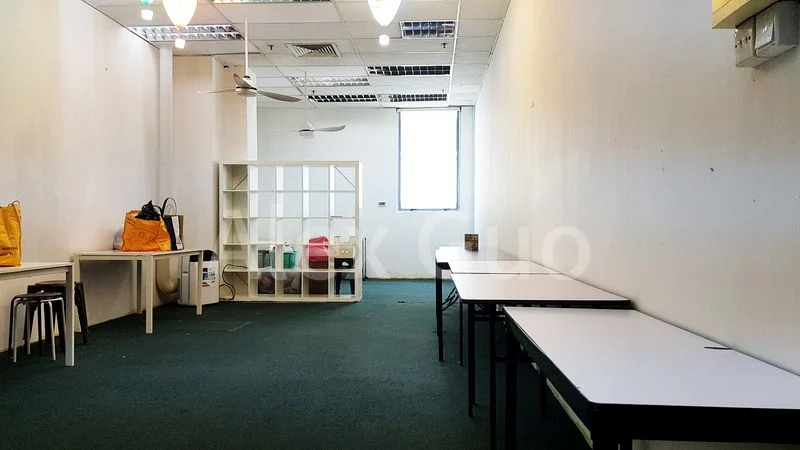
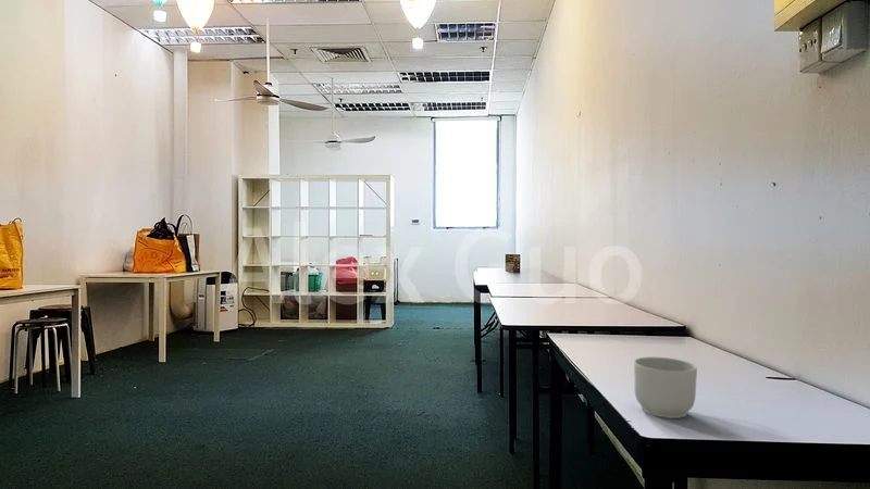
+ mug [633,356,698,419]
